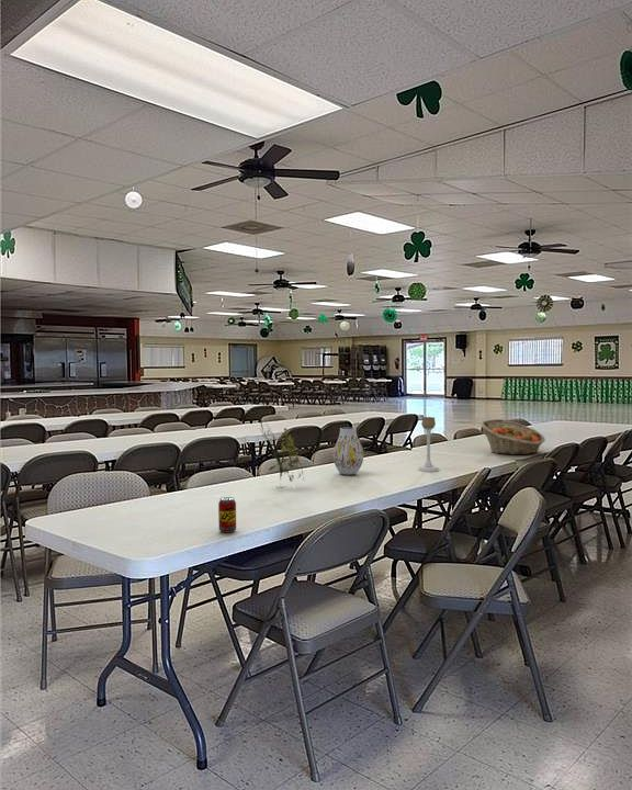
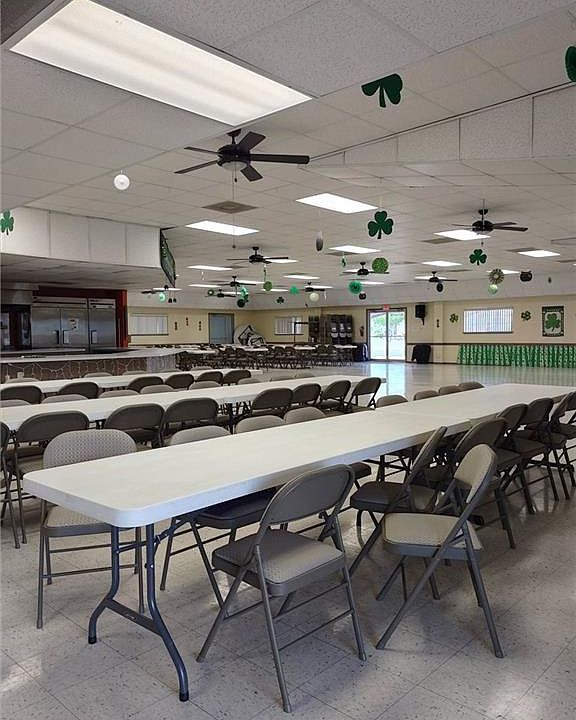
- fruit basket [479,418,546,455]
- beverage can [217,496,237,533]
- flower arrangement [259,417,306,489]
- candle holder [417,416,440,473]
- vase [331,427,365,476]
